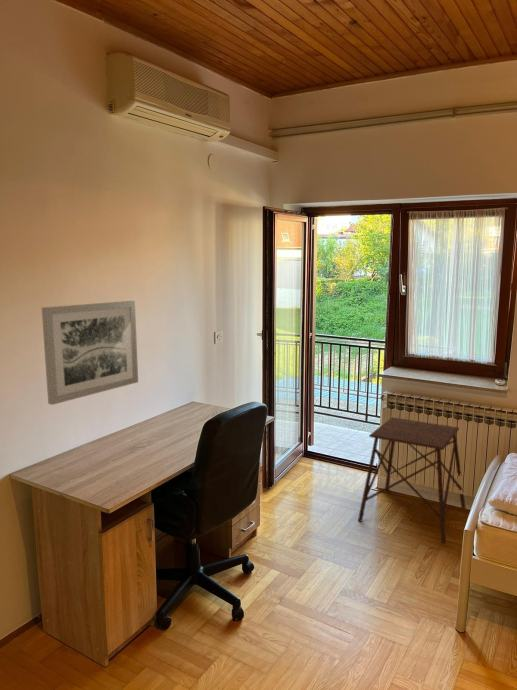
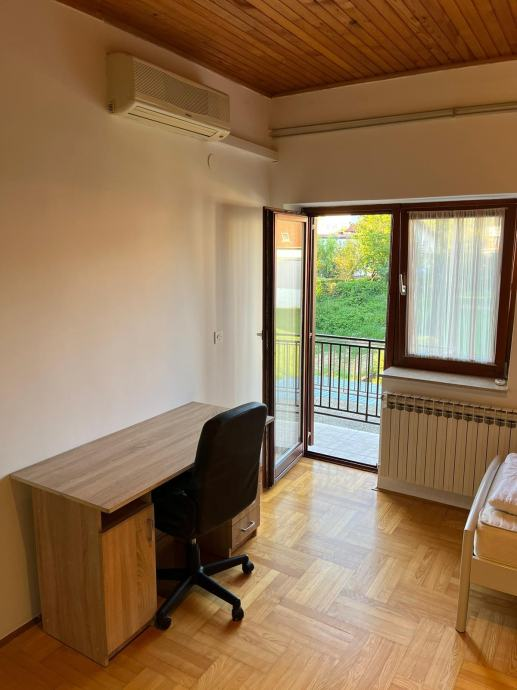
- side table [357,416,467,545]
- wall art [41,300,139,406]
